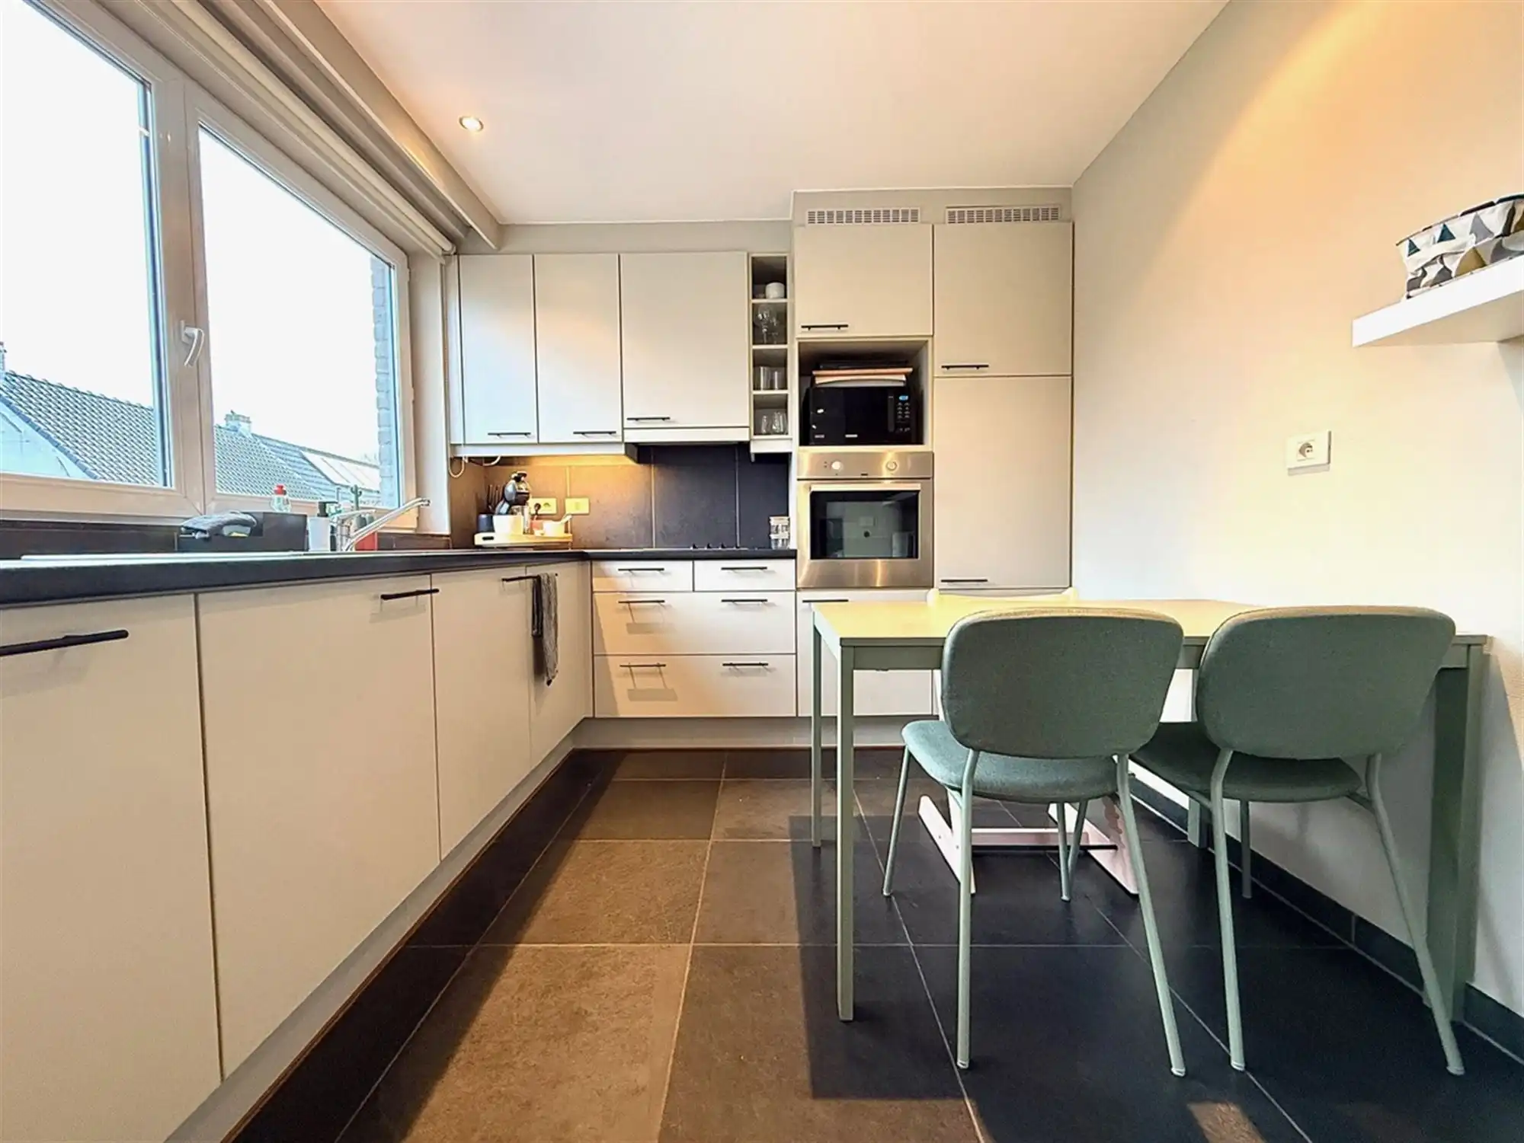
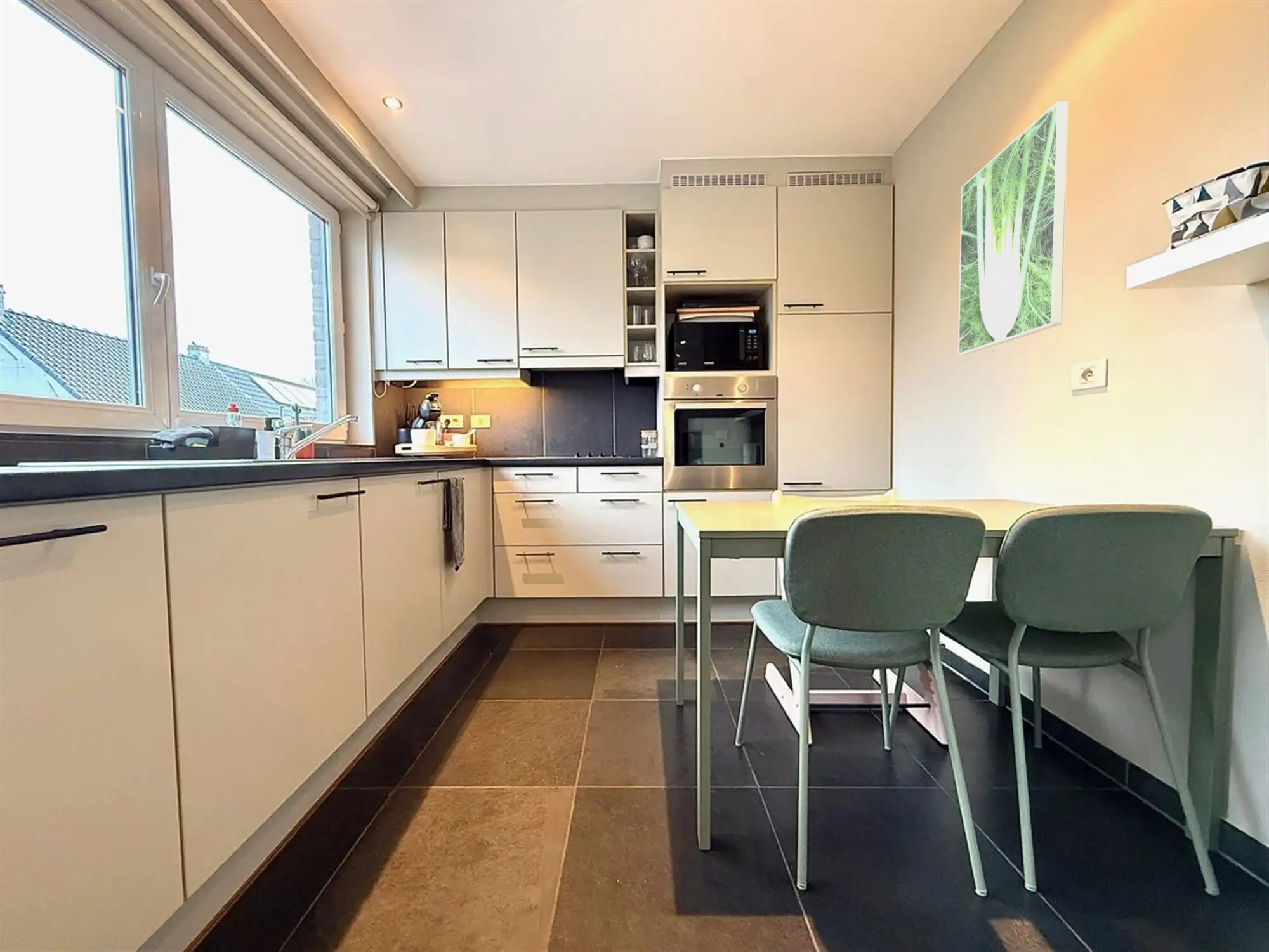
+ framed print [957,100,1069,356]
